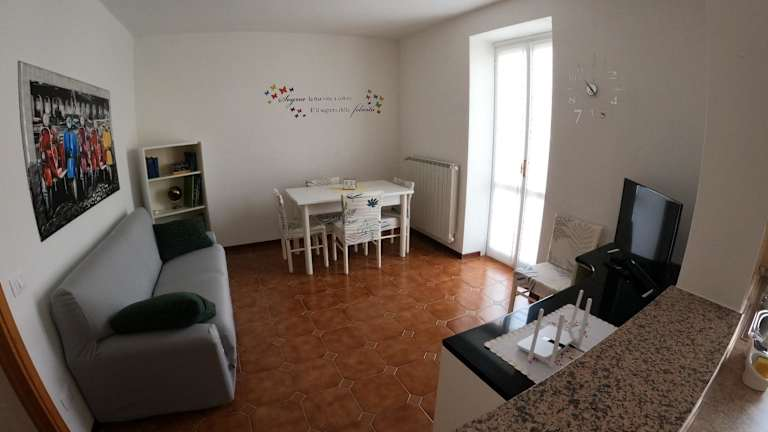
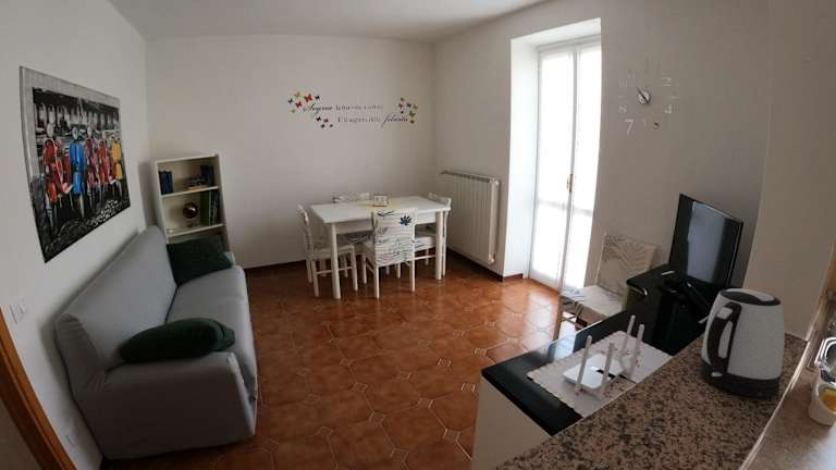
+ kettle [698,287,786,398]
